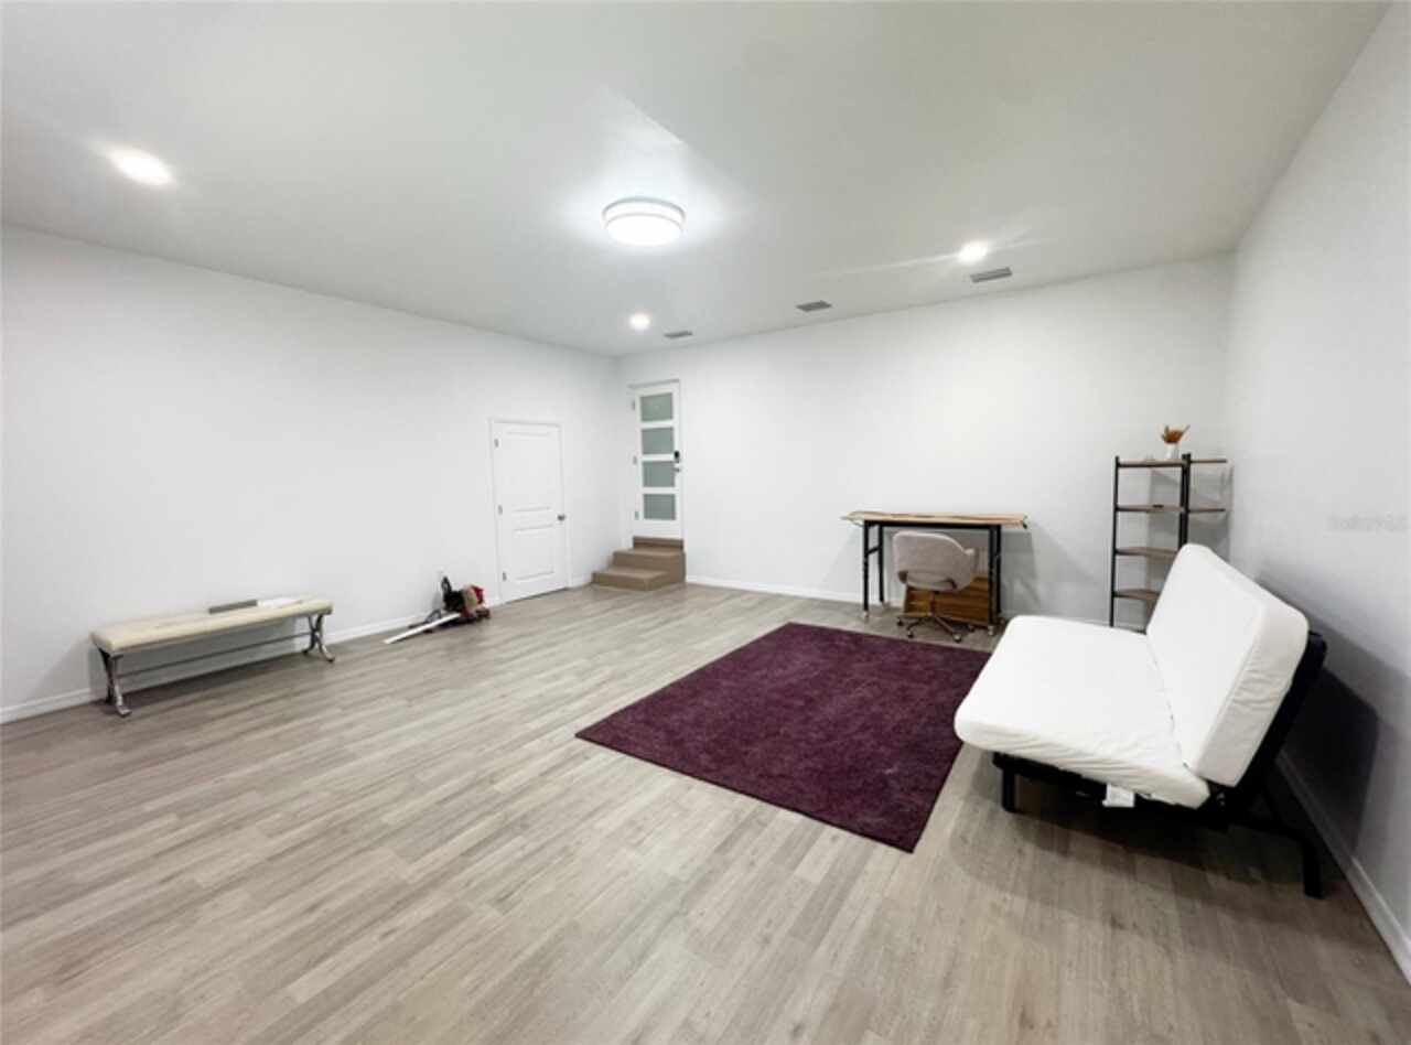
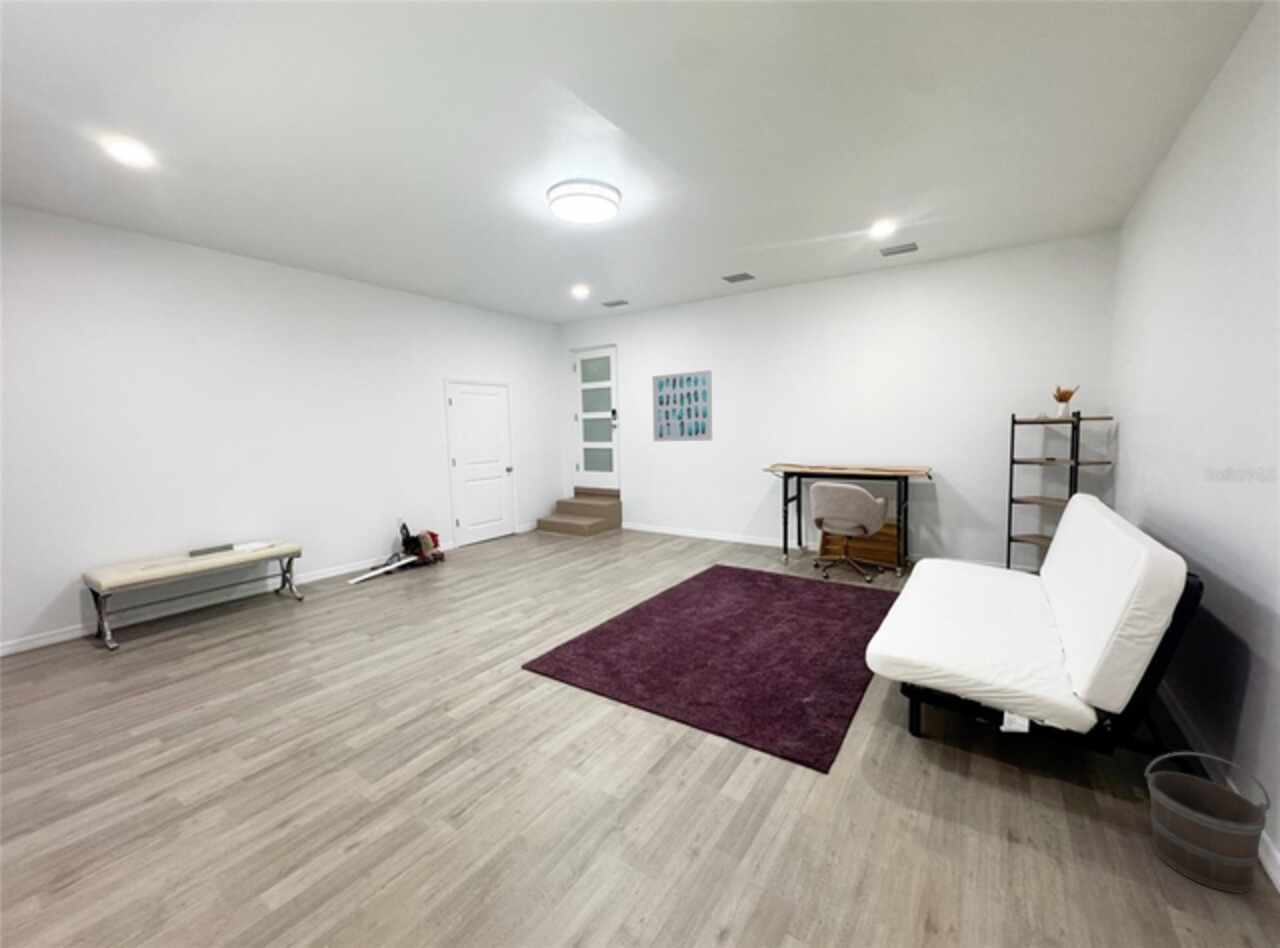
+ bucket [1144,751,1272,894]
+ wall art [651,369,713,443]
